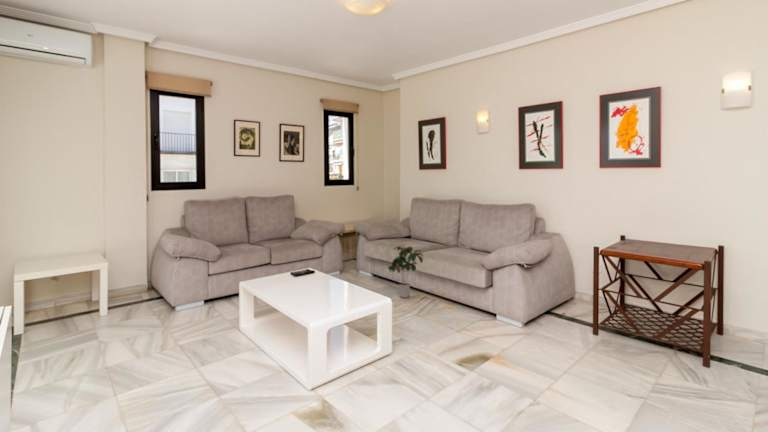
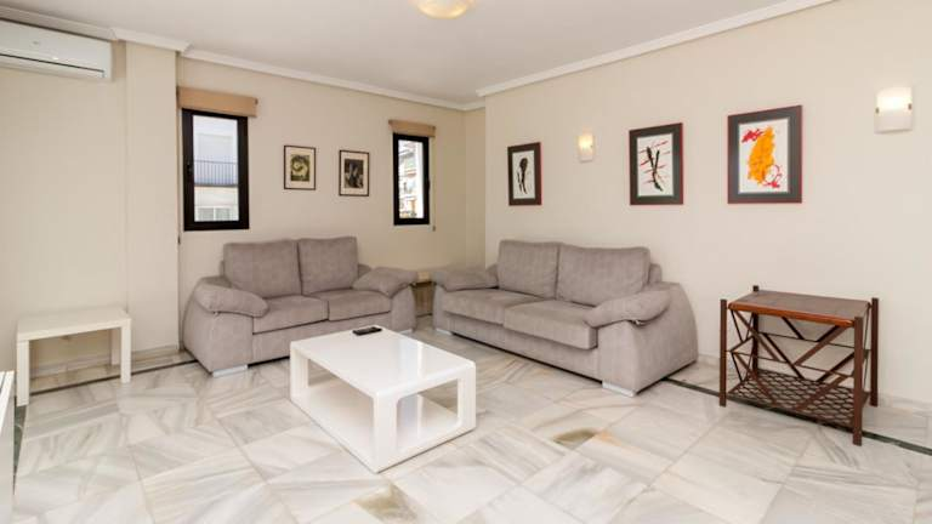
- potted plant [387,245,424,299]
